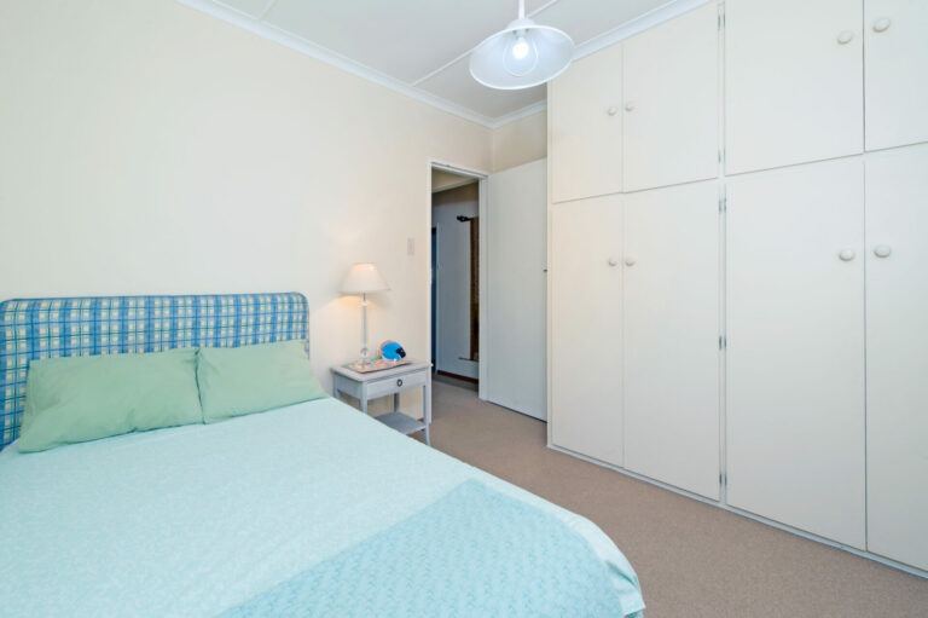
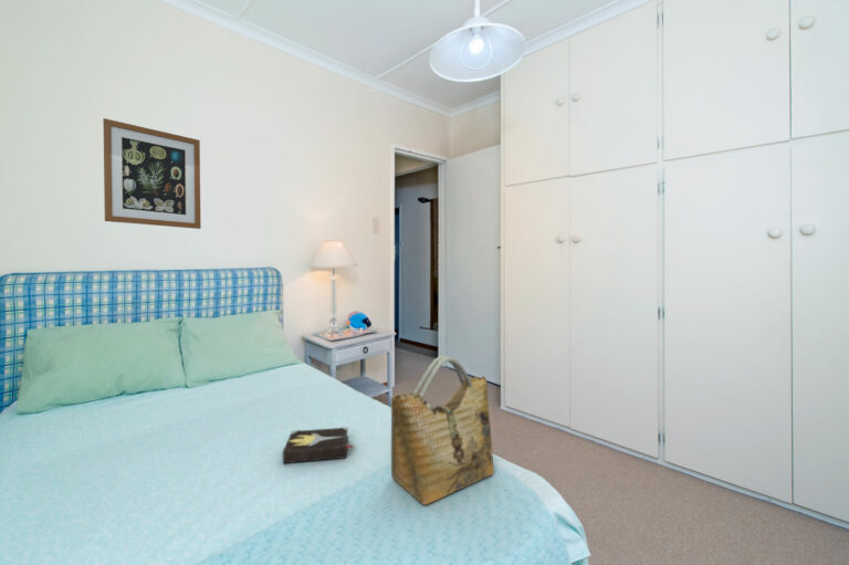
+ hardback book [282,426,356,464]
+ grocery bag [390,355,495,506]
+ wall art [102,117,202,230]
